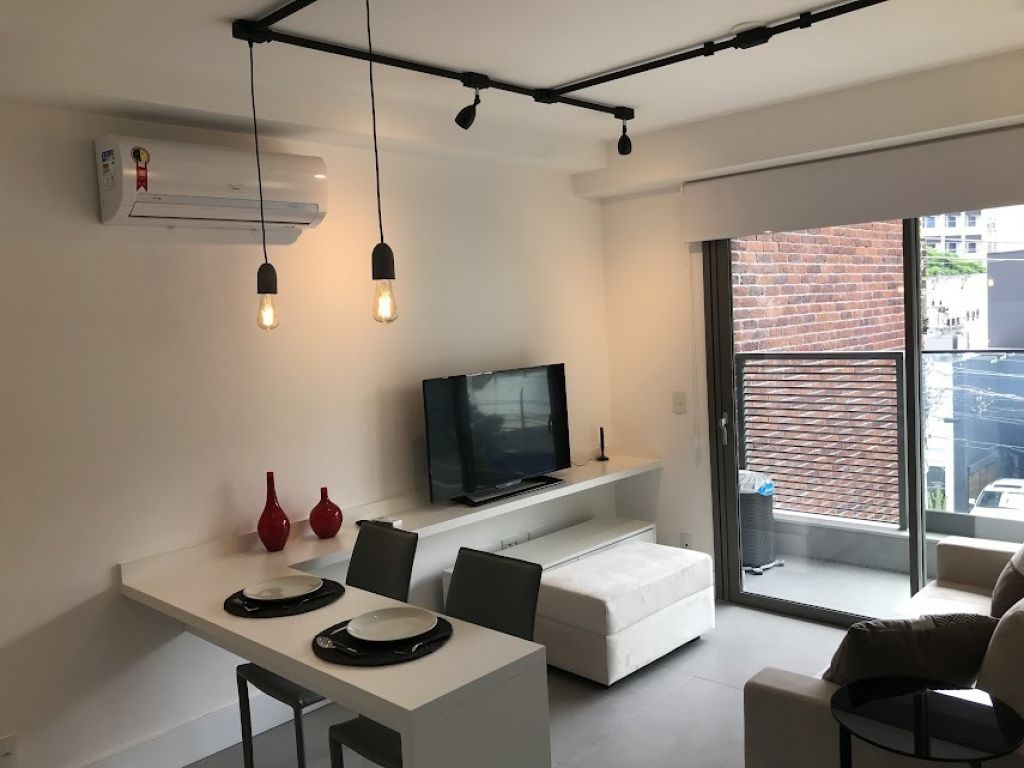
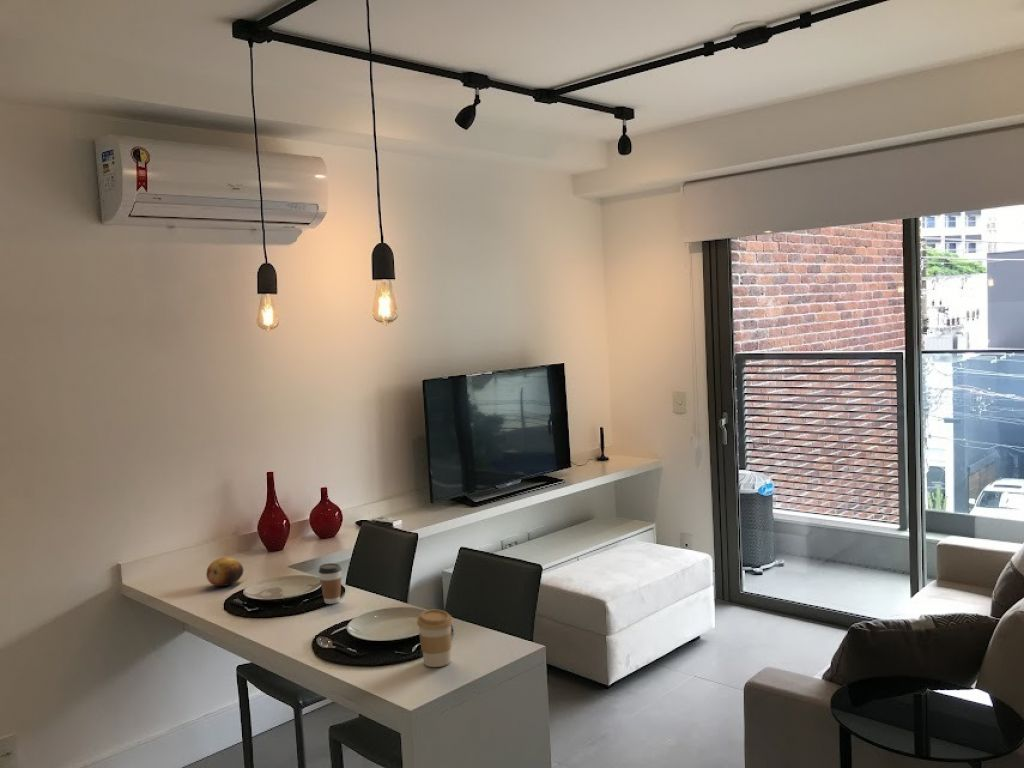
+ coffee cup [318,562,343,605]
+ fruit [205,556,244,587]
+ coffee cup [416,609,454,668]
